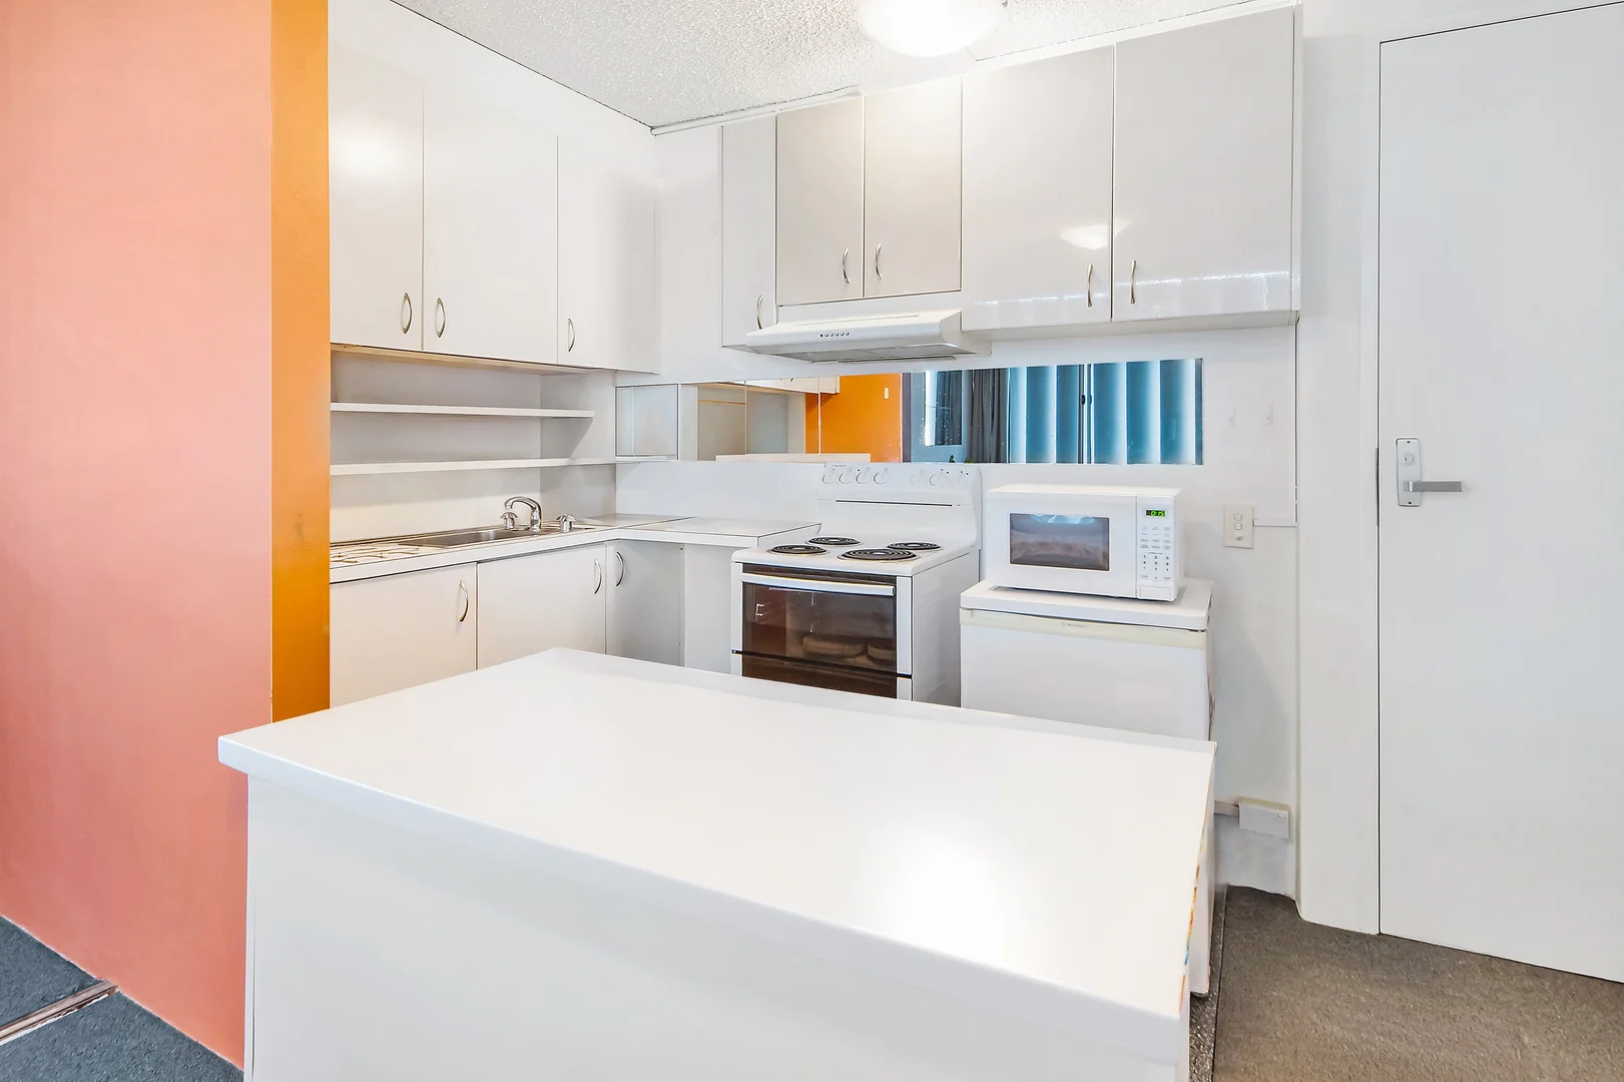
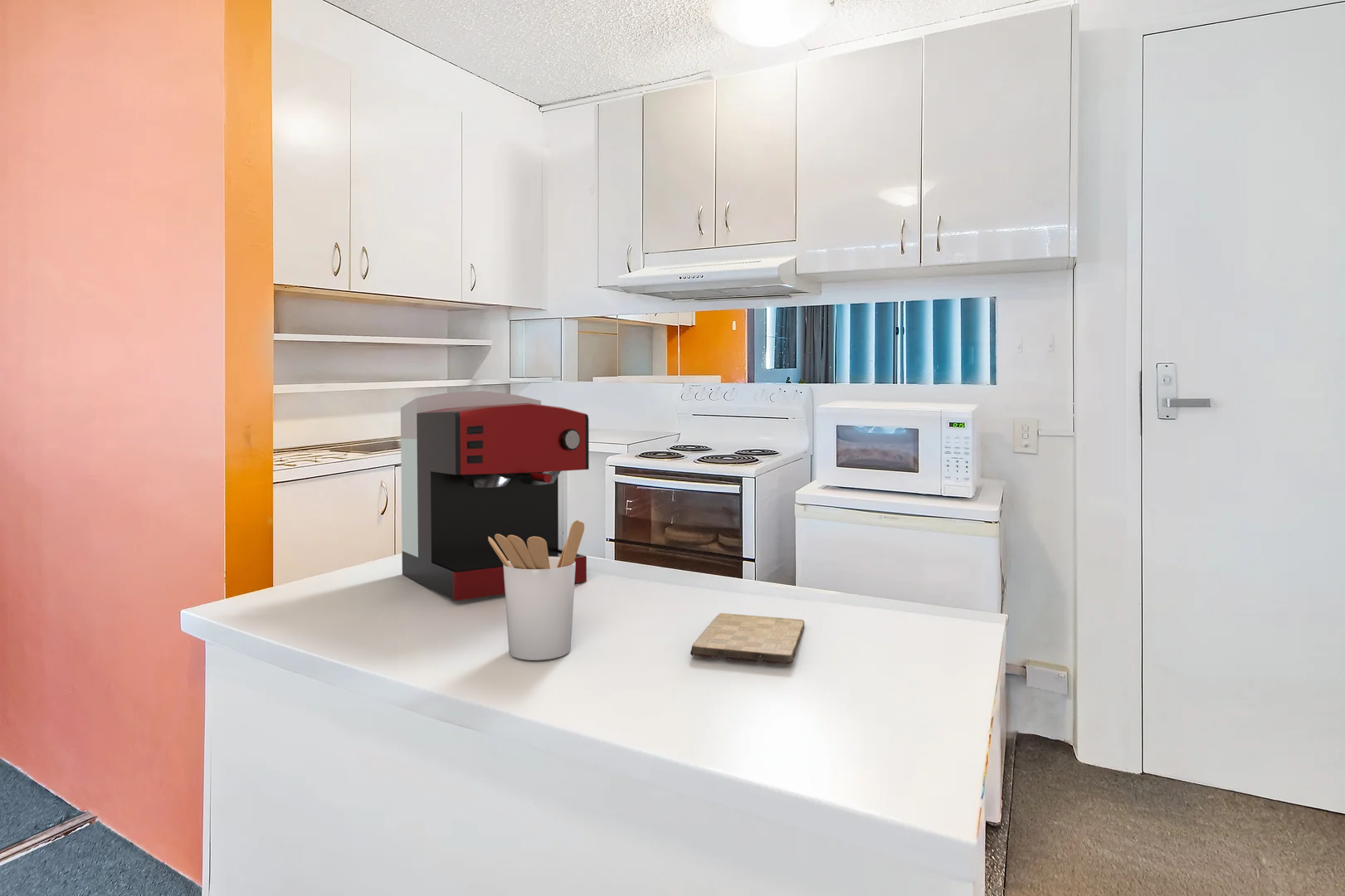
+ coffee maker [400,390,590,601]
+ cutting board [690,612,805,665]
+ utensil holder [488,519,585,661]
